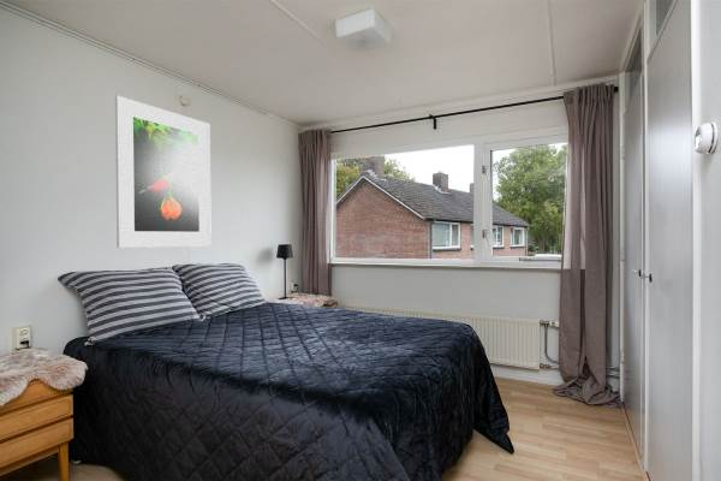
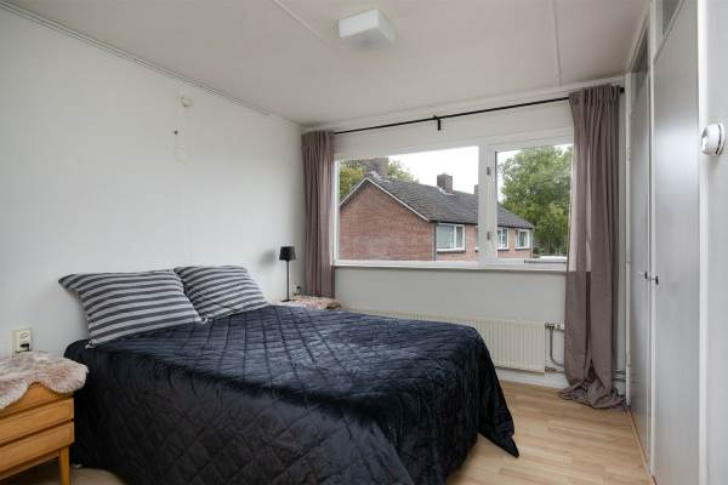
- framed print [114,95,213,249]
